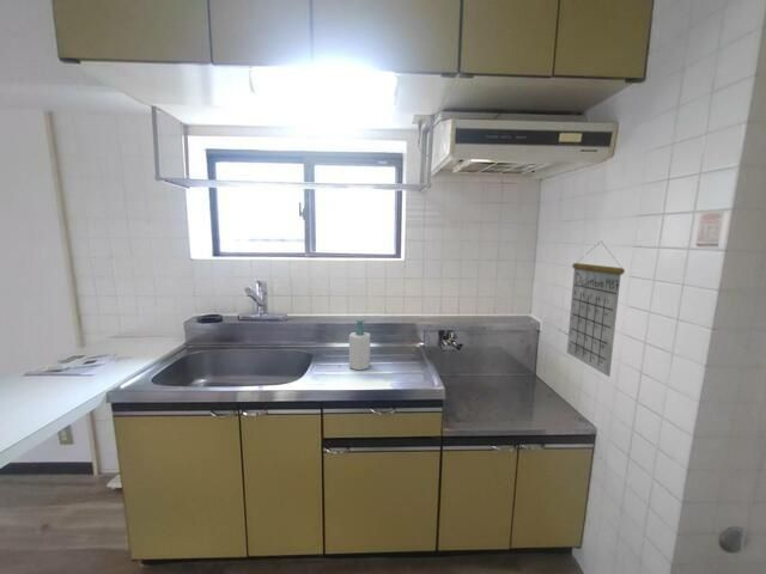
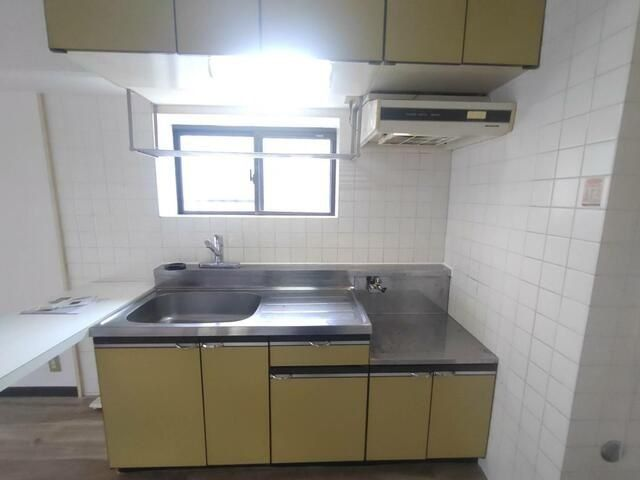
- soap bottle [348,318,371,372]
- calendar [566,240,626,378]
